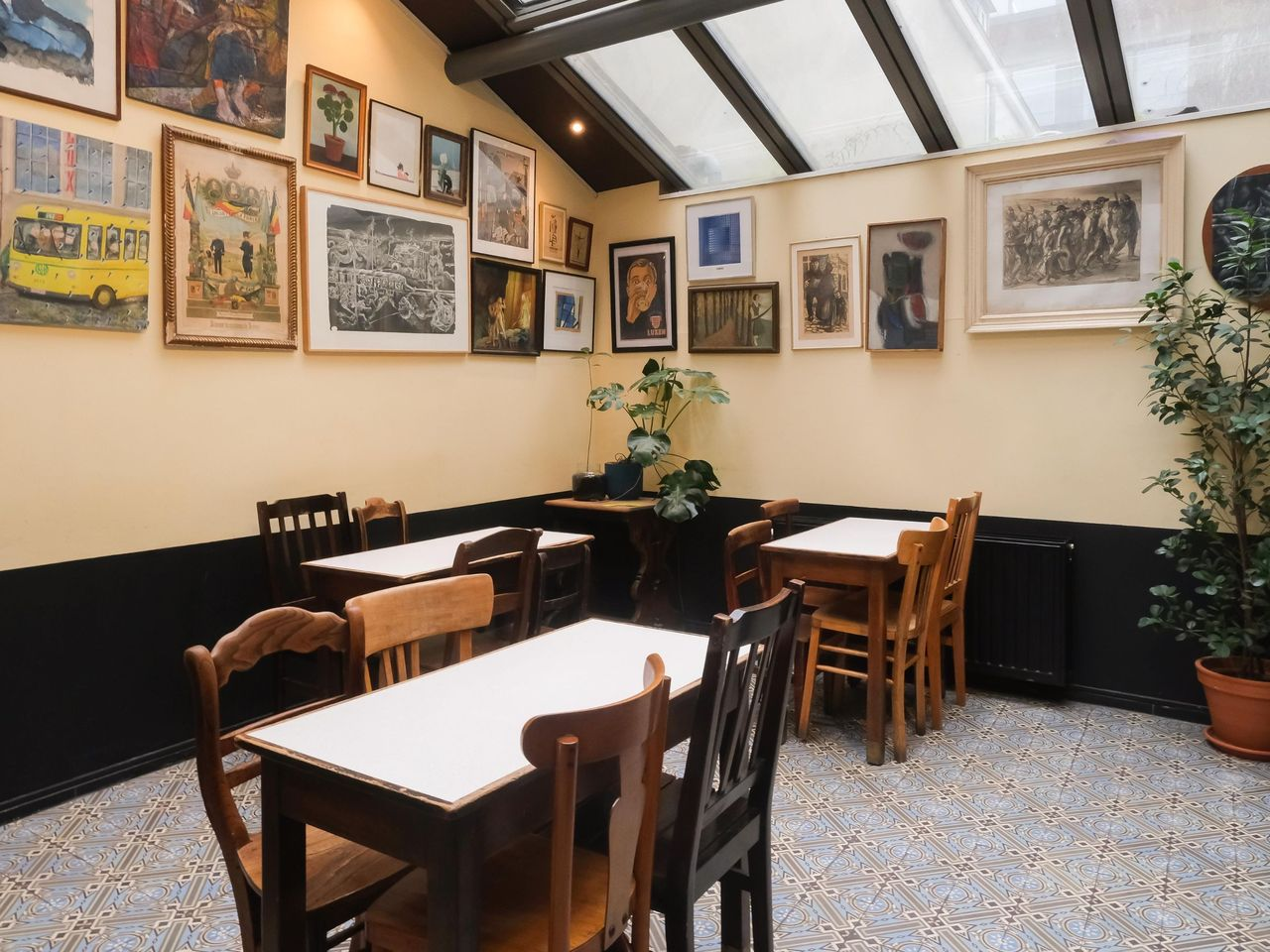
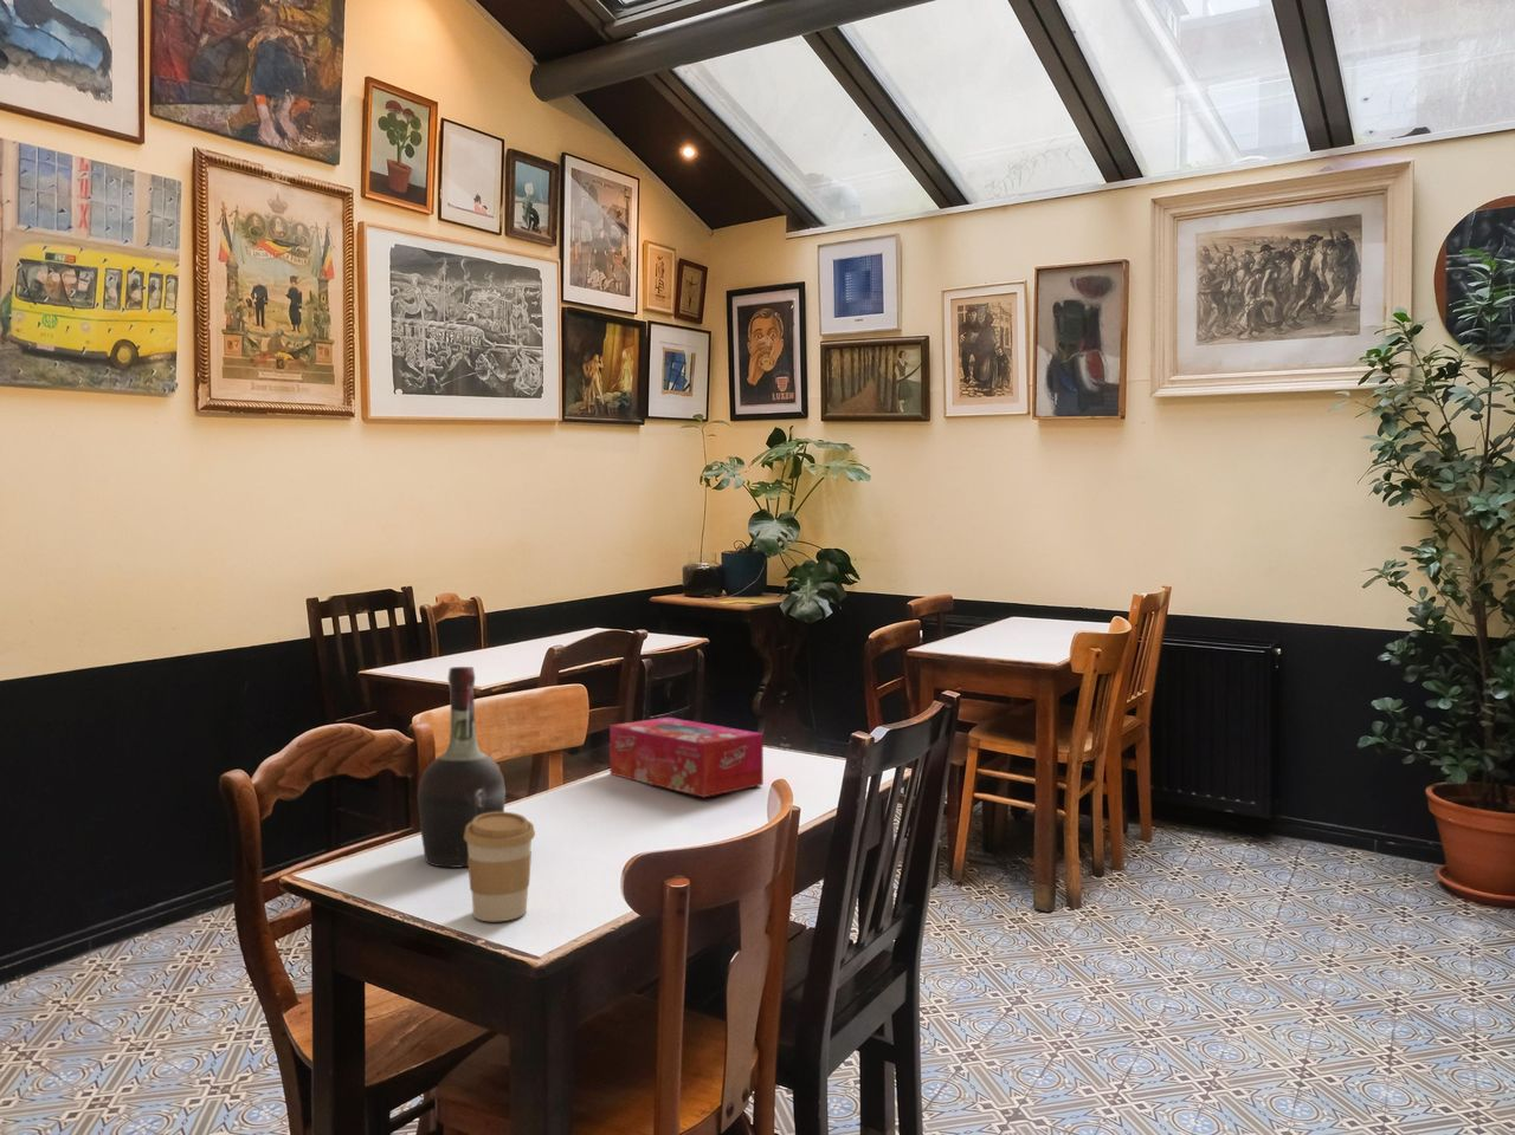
+ coffee cup [464,811,536,922]
+ cognac bottle [416,665,507,869]
+ tissue box [608,717,765,798]
